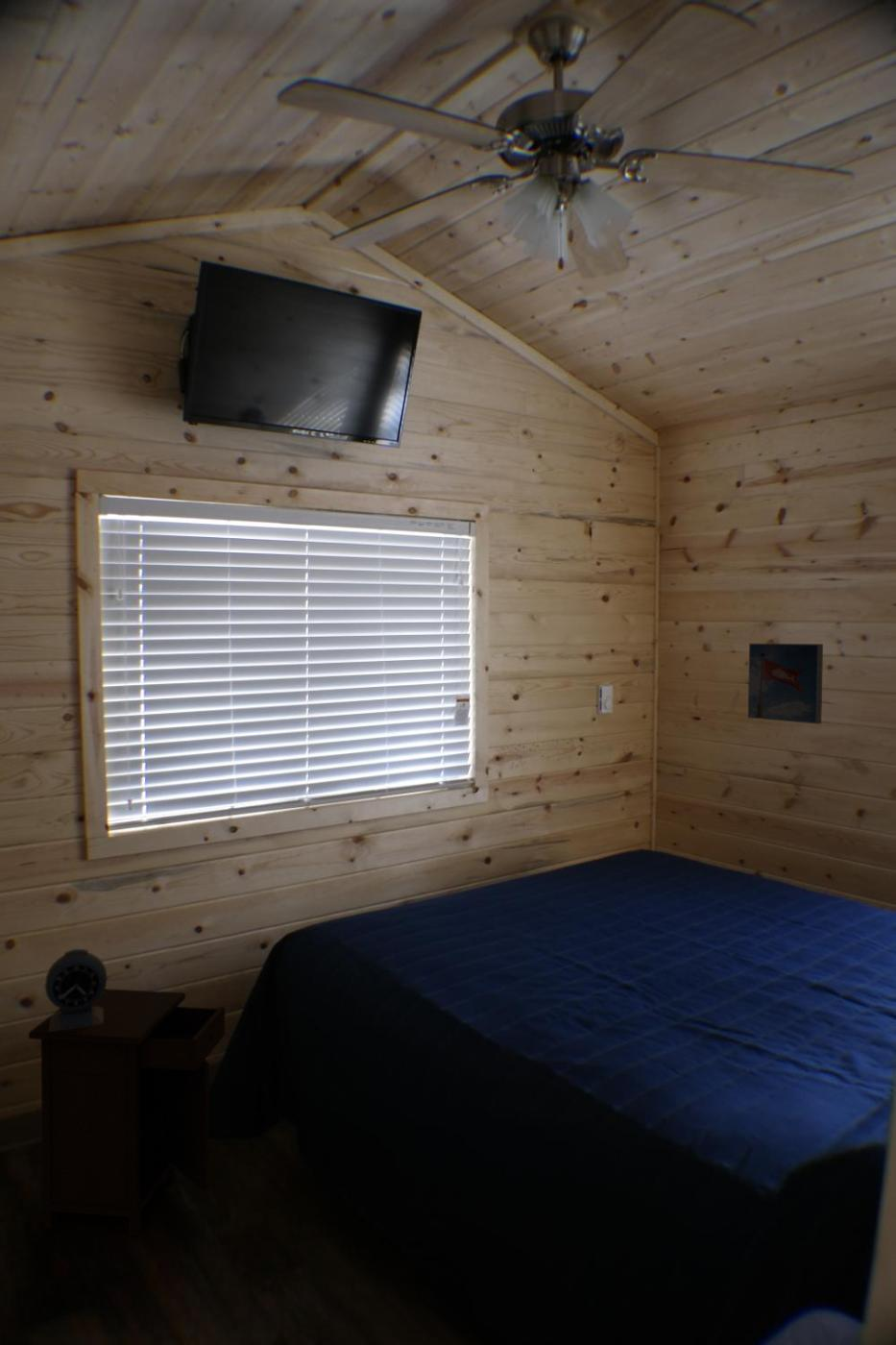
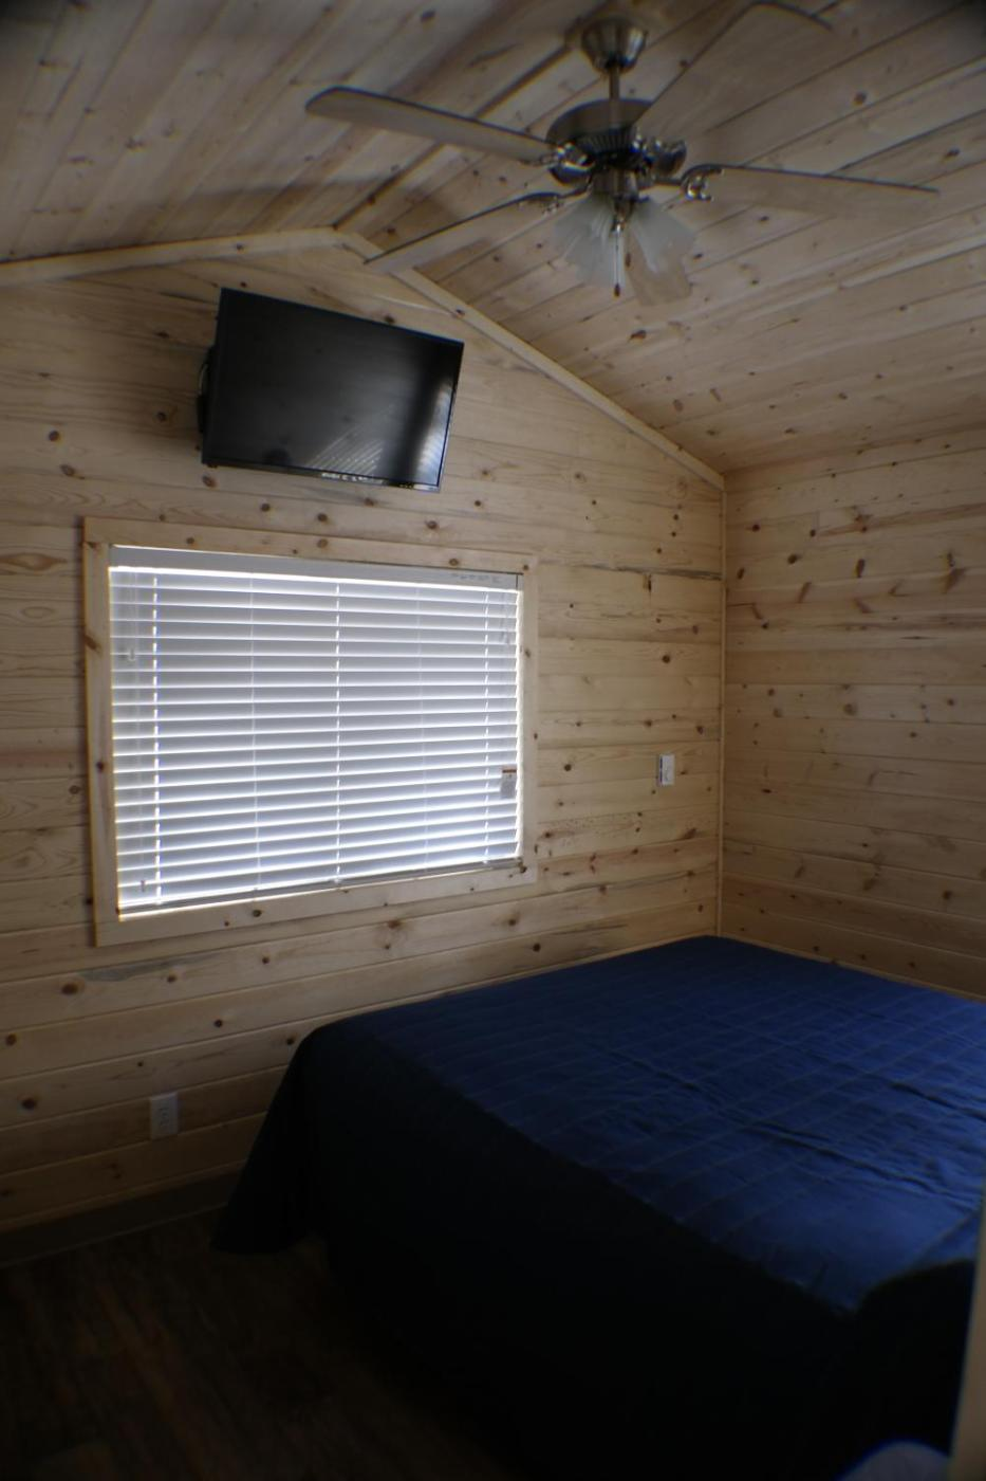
- nightstand [28,988,226,1236]
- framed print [747,643,824,724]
- alarm clock [44,948,108,1032]
